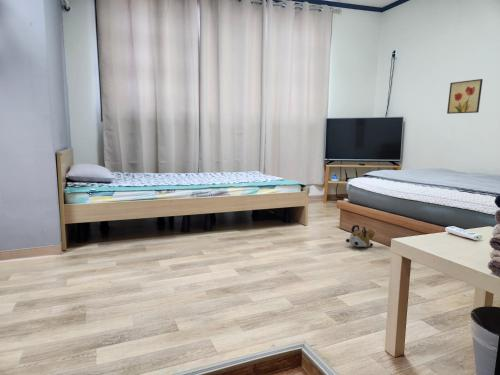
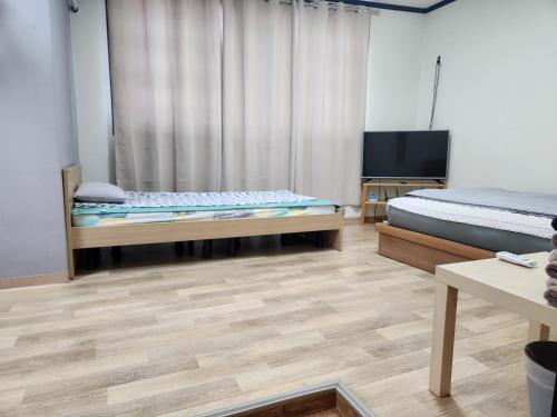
- plush toy [345,224,376,248]
- wall art [446,78,484,115]
